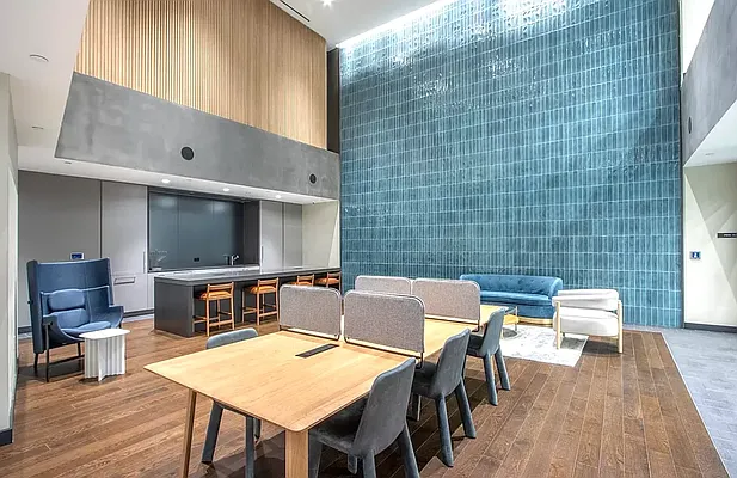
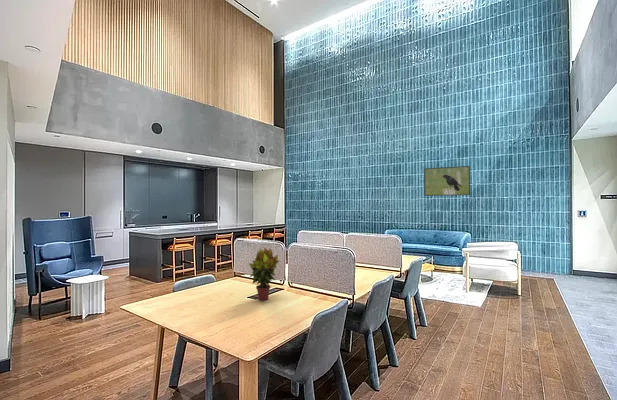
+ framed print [423,165,471,197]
+ potted plant [248,247,280,301]
